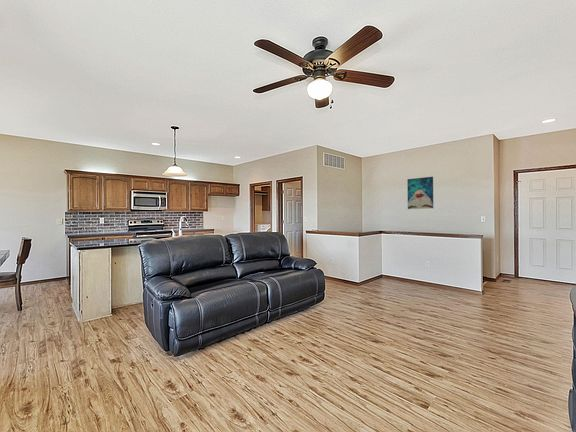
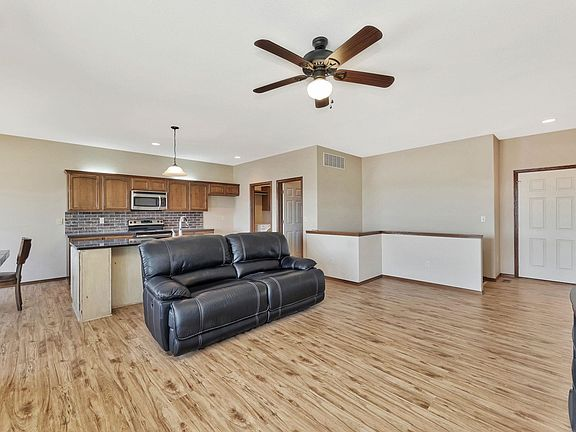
- wall art [406,176,434,210]
